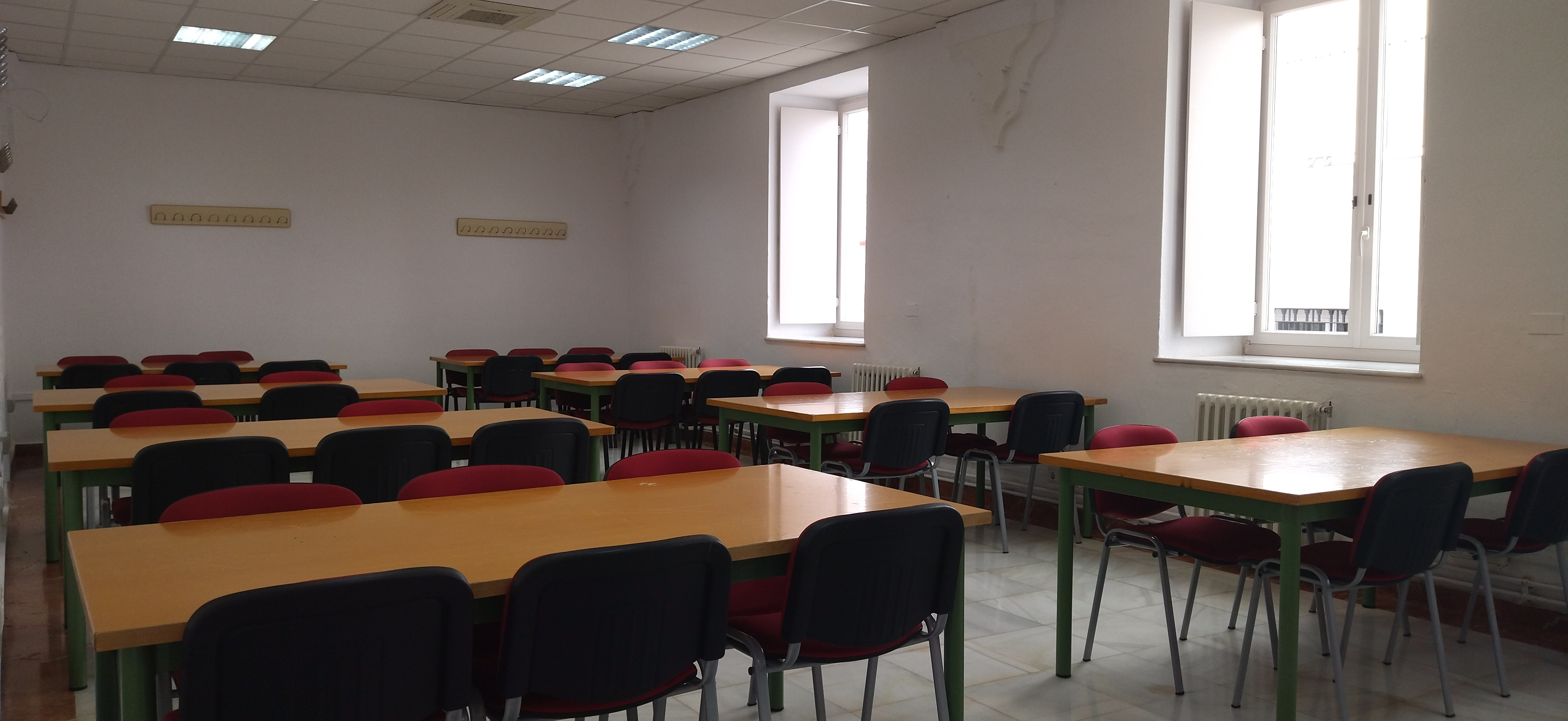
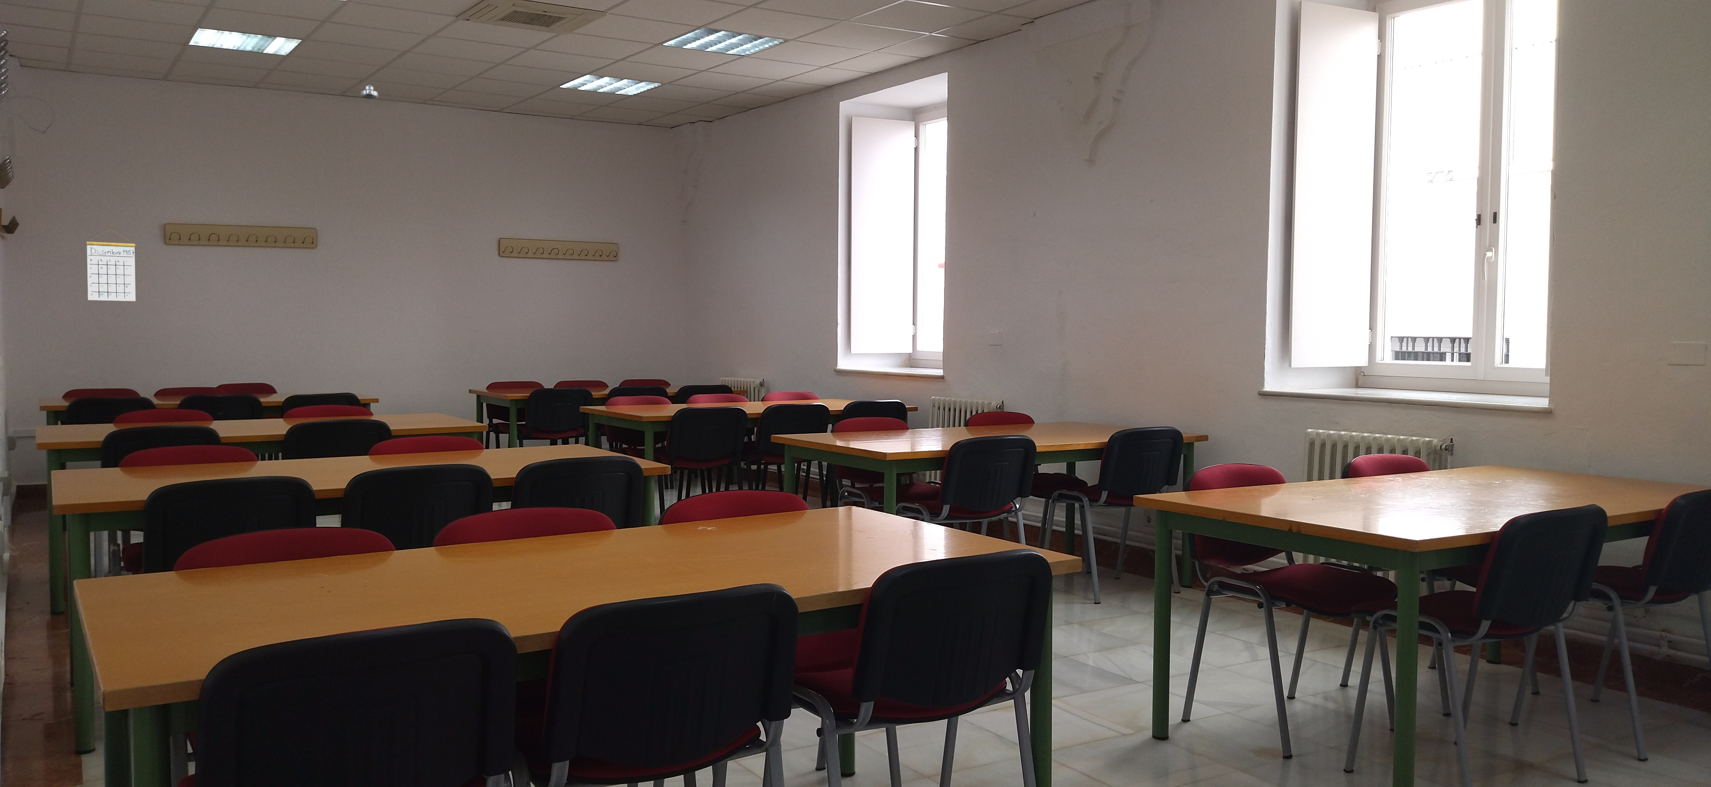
+ calendar [86,229,136,301]
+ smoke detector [360,85,379,99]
